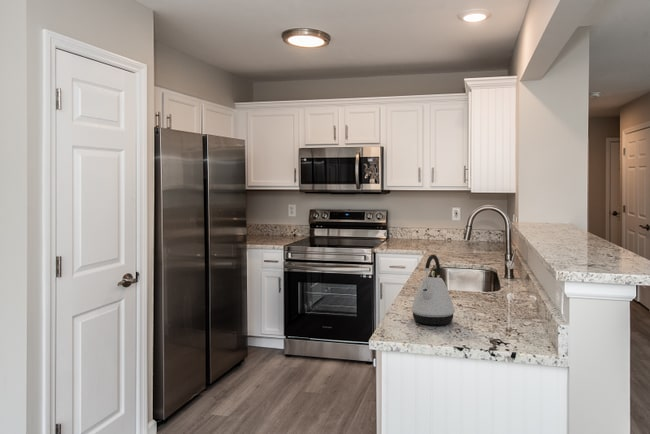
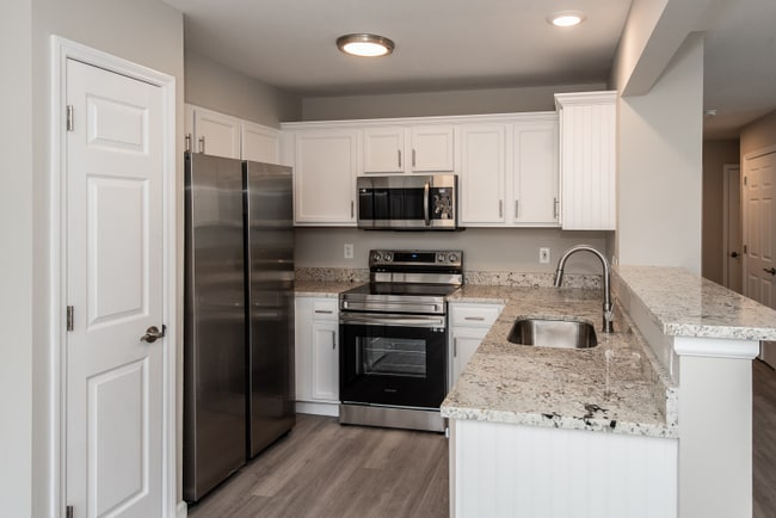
- kettle [410,254,456,326]
